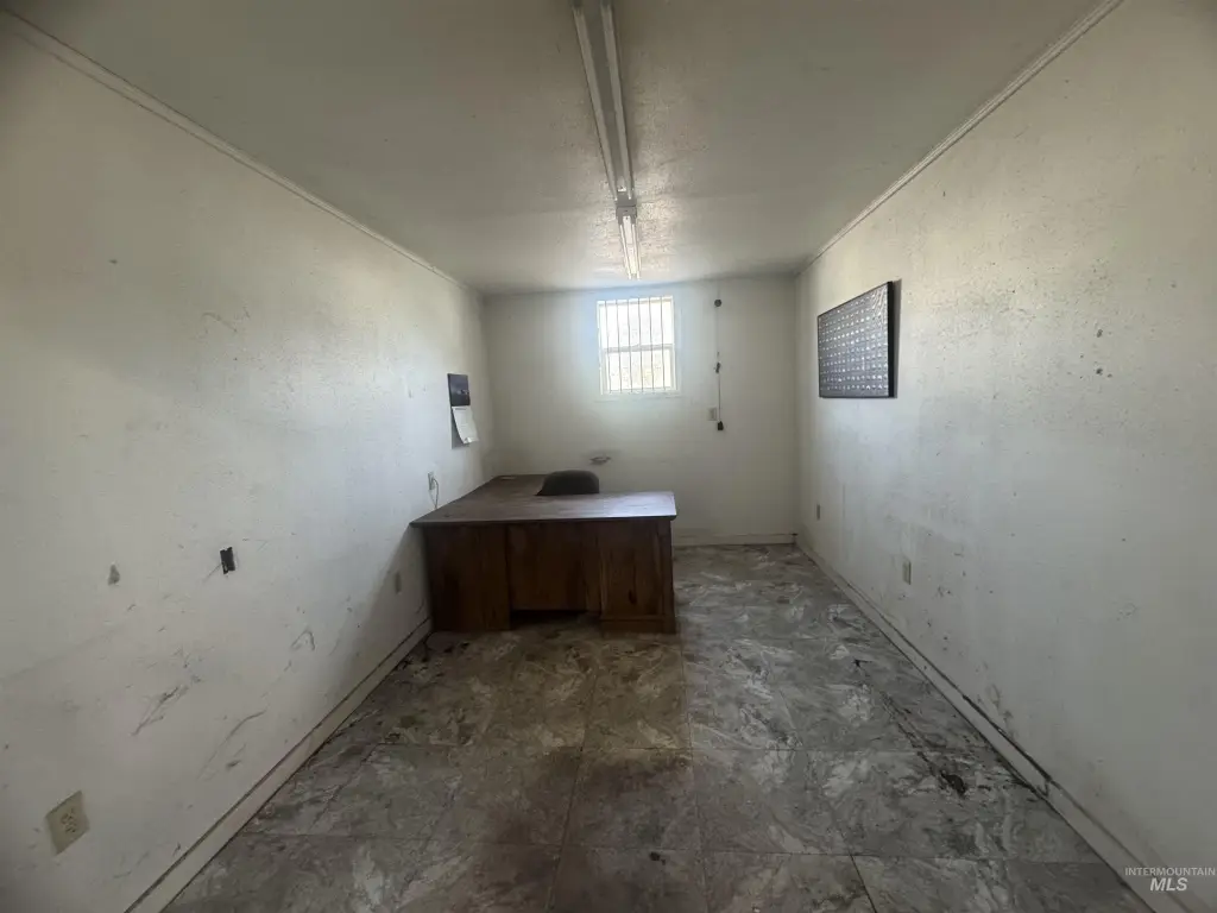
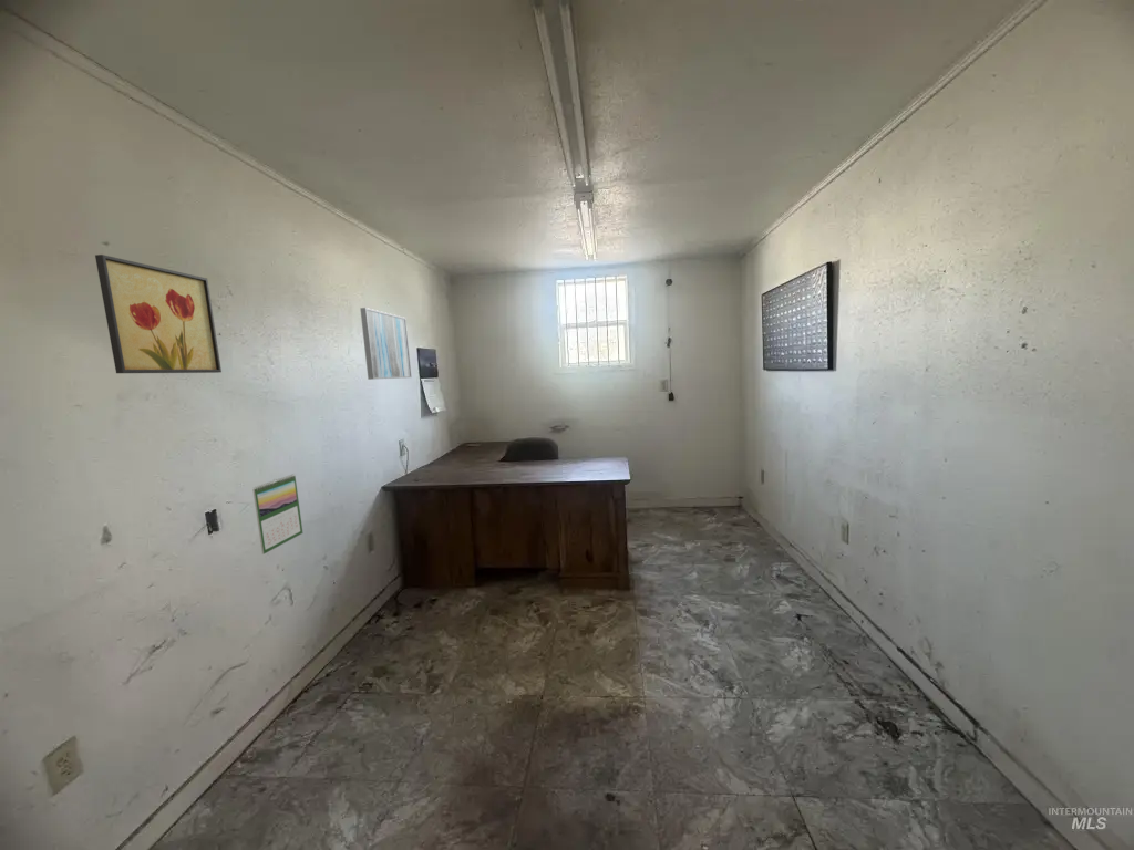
+ calendar [251,473,303,556]
+ wall art [359,307,413,381]
+ wall art [94,253,223,374]
